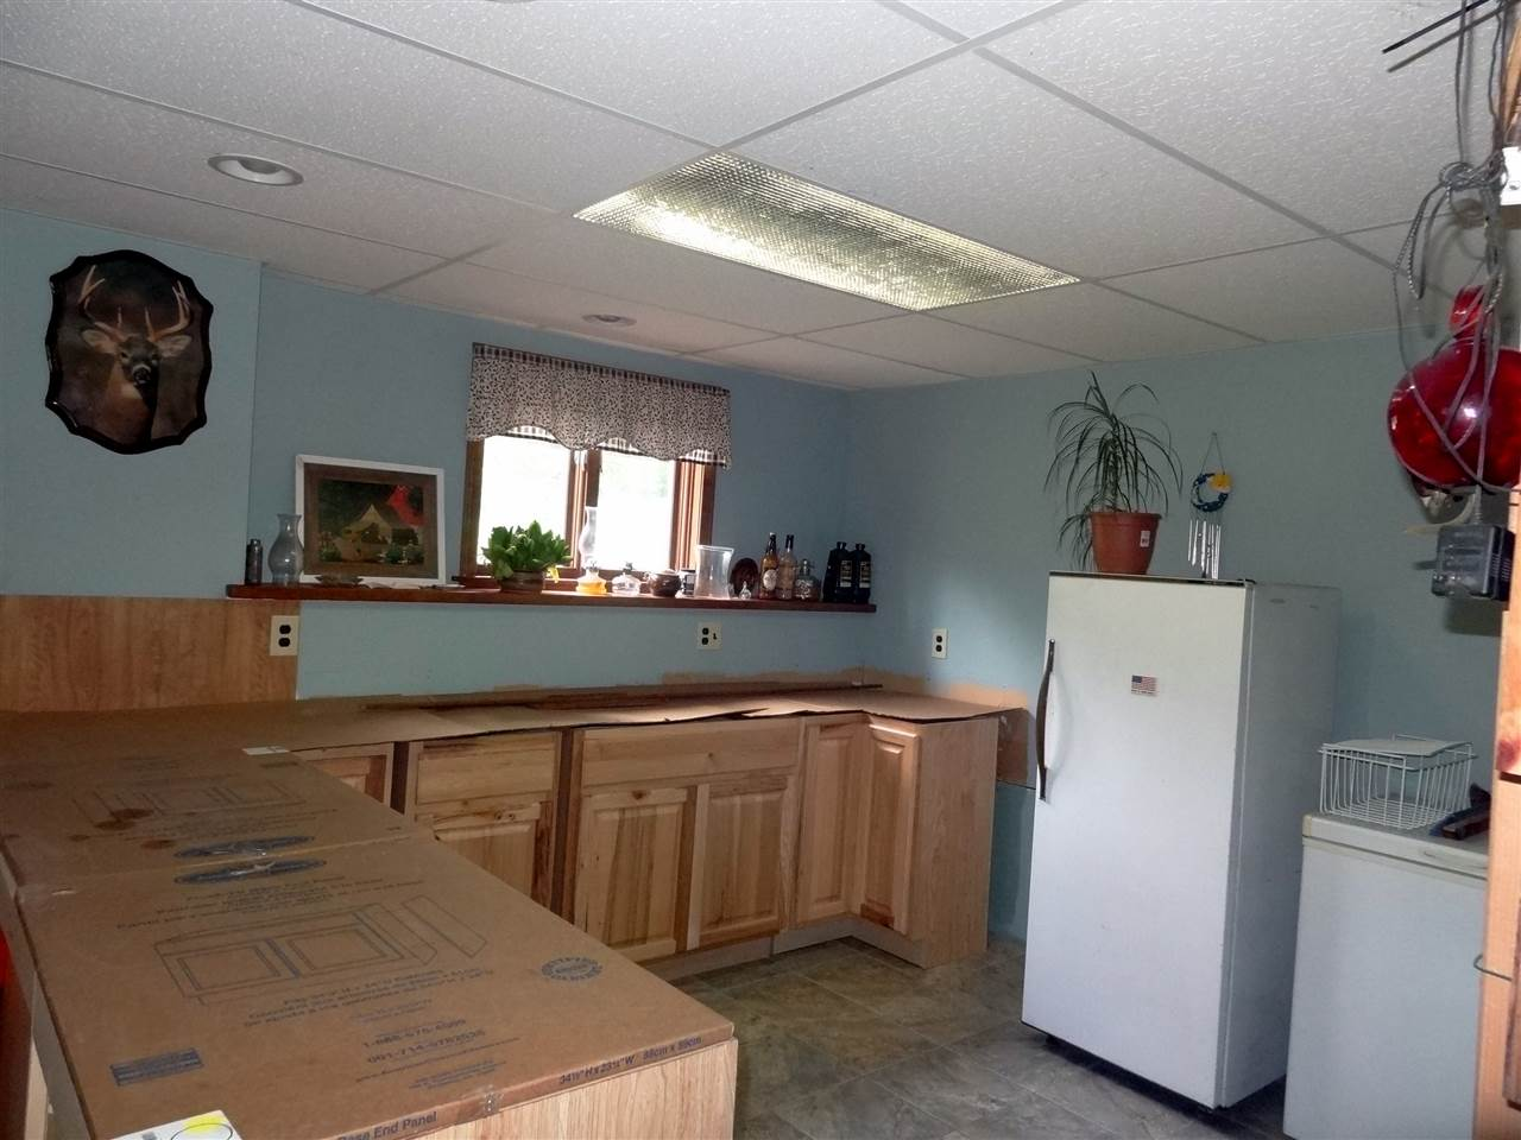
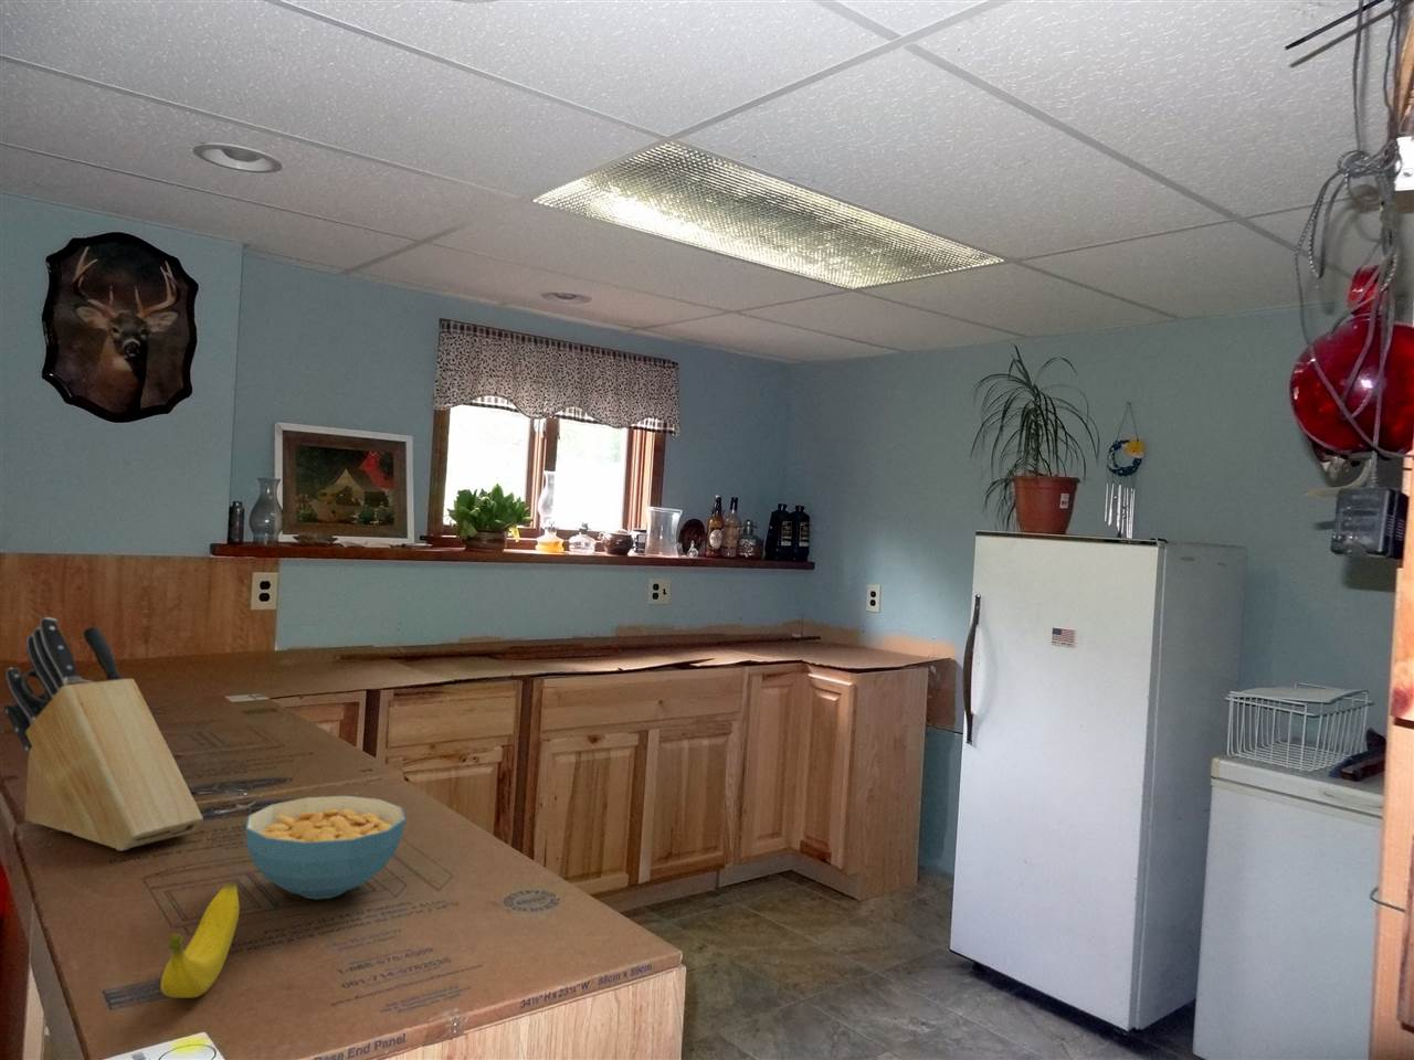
+ cereal bowl [244,795,406,900]
+ banana [159,883,239,999]
+ knife block [3,616,205,852]
